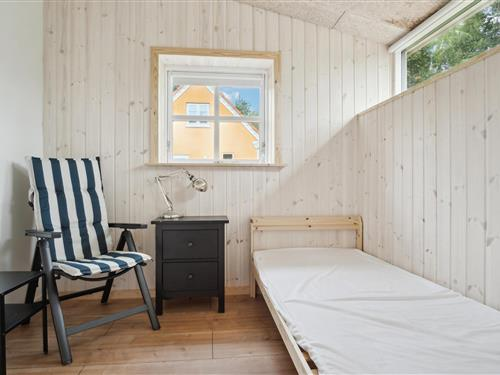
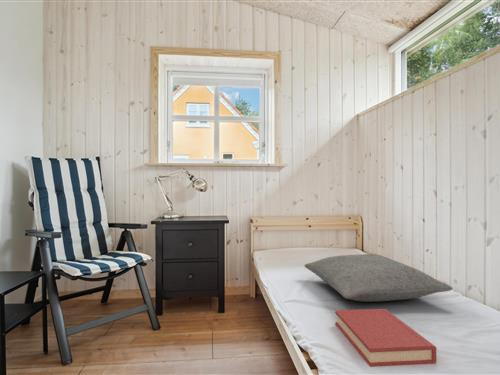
+ hardback book [334,308,437,368]
+ pillow [304,253,454,303]
